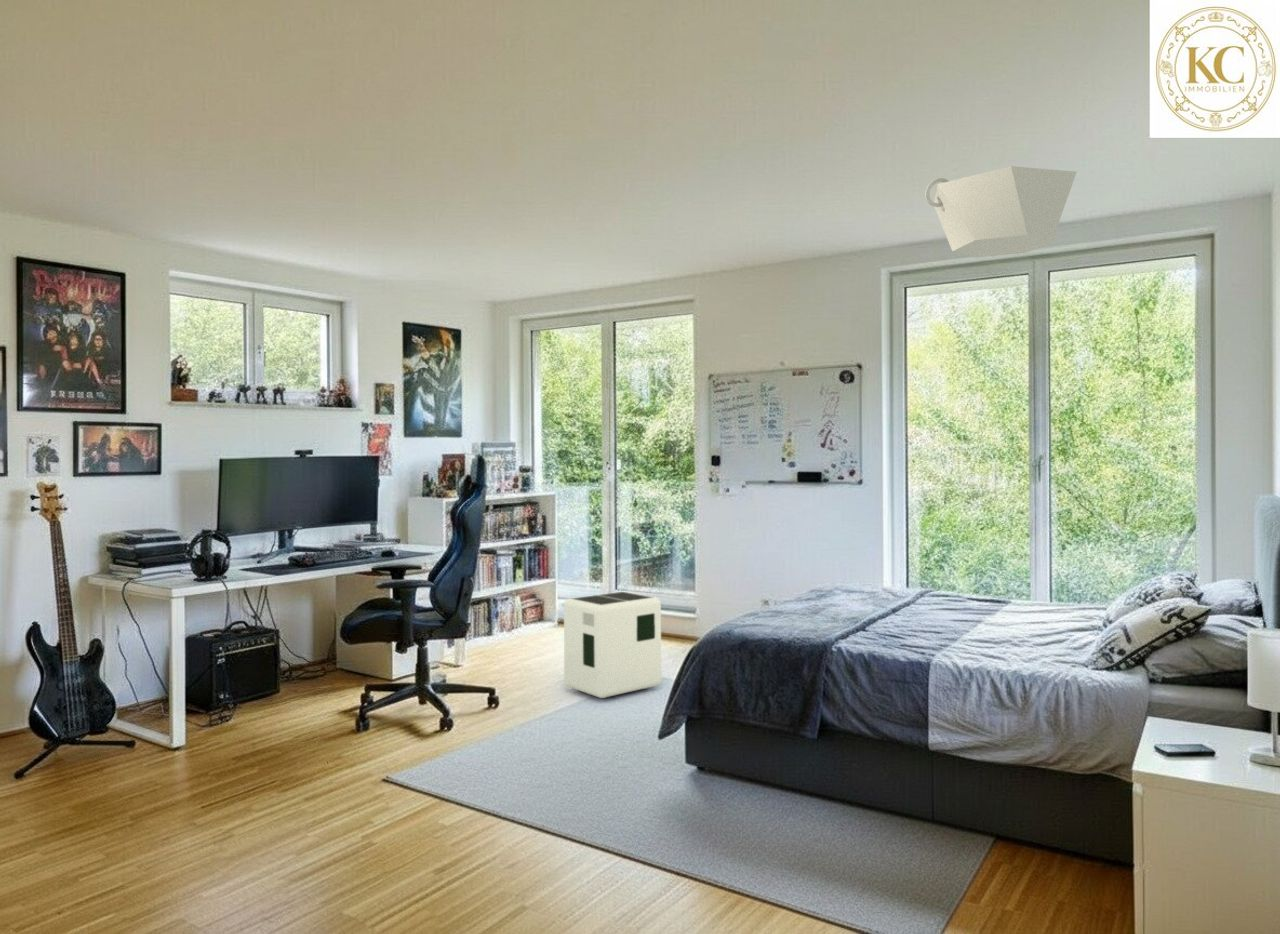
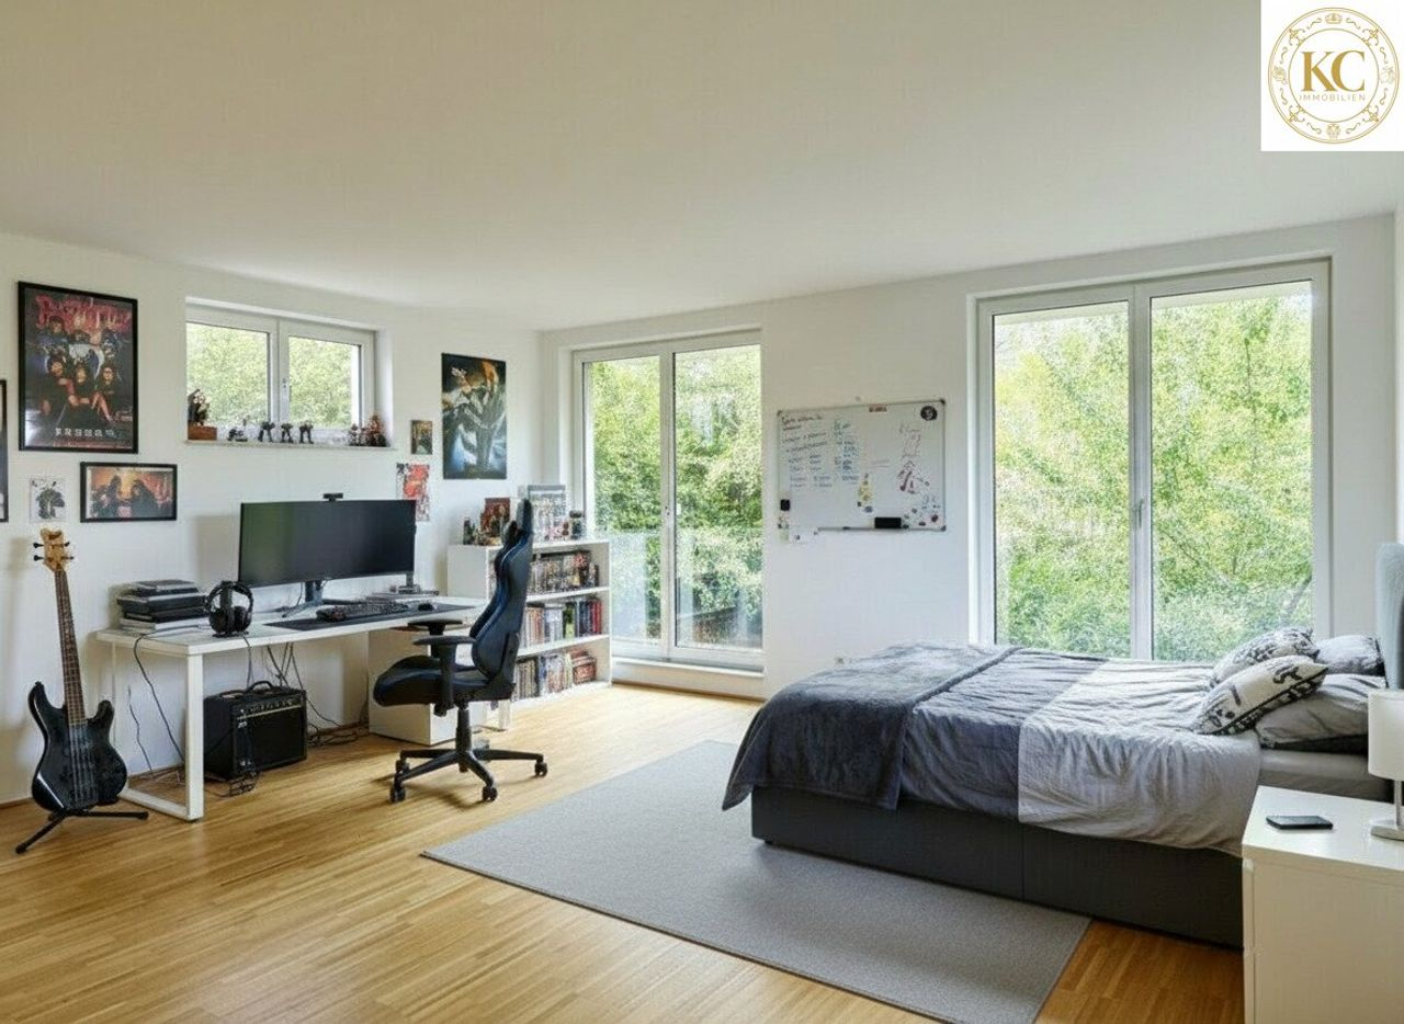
- ceiling light [924,165,1078,258]
- air purifier [563,591,662,699]
